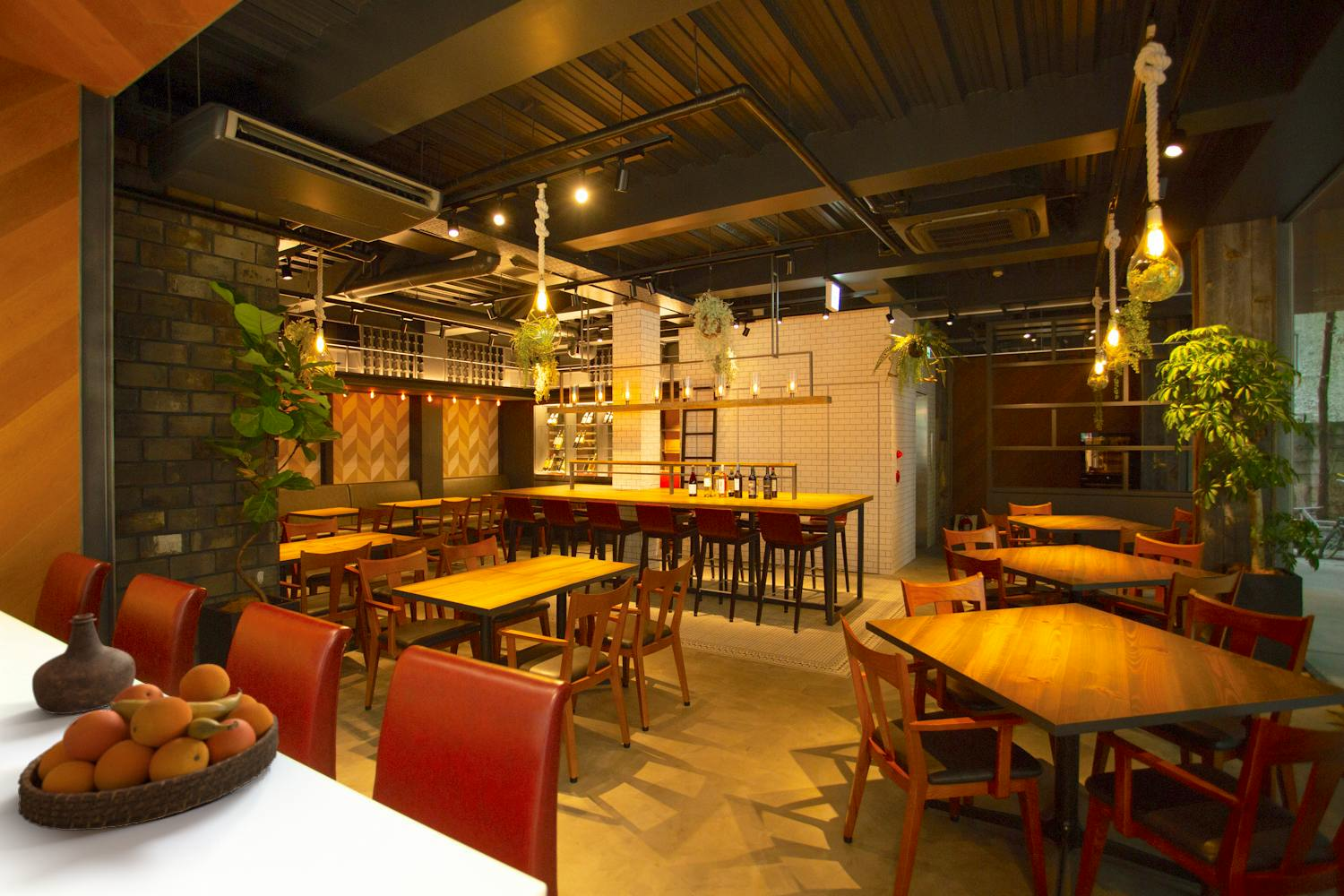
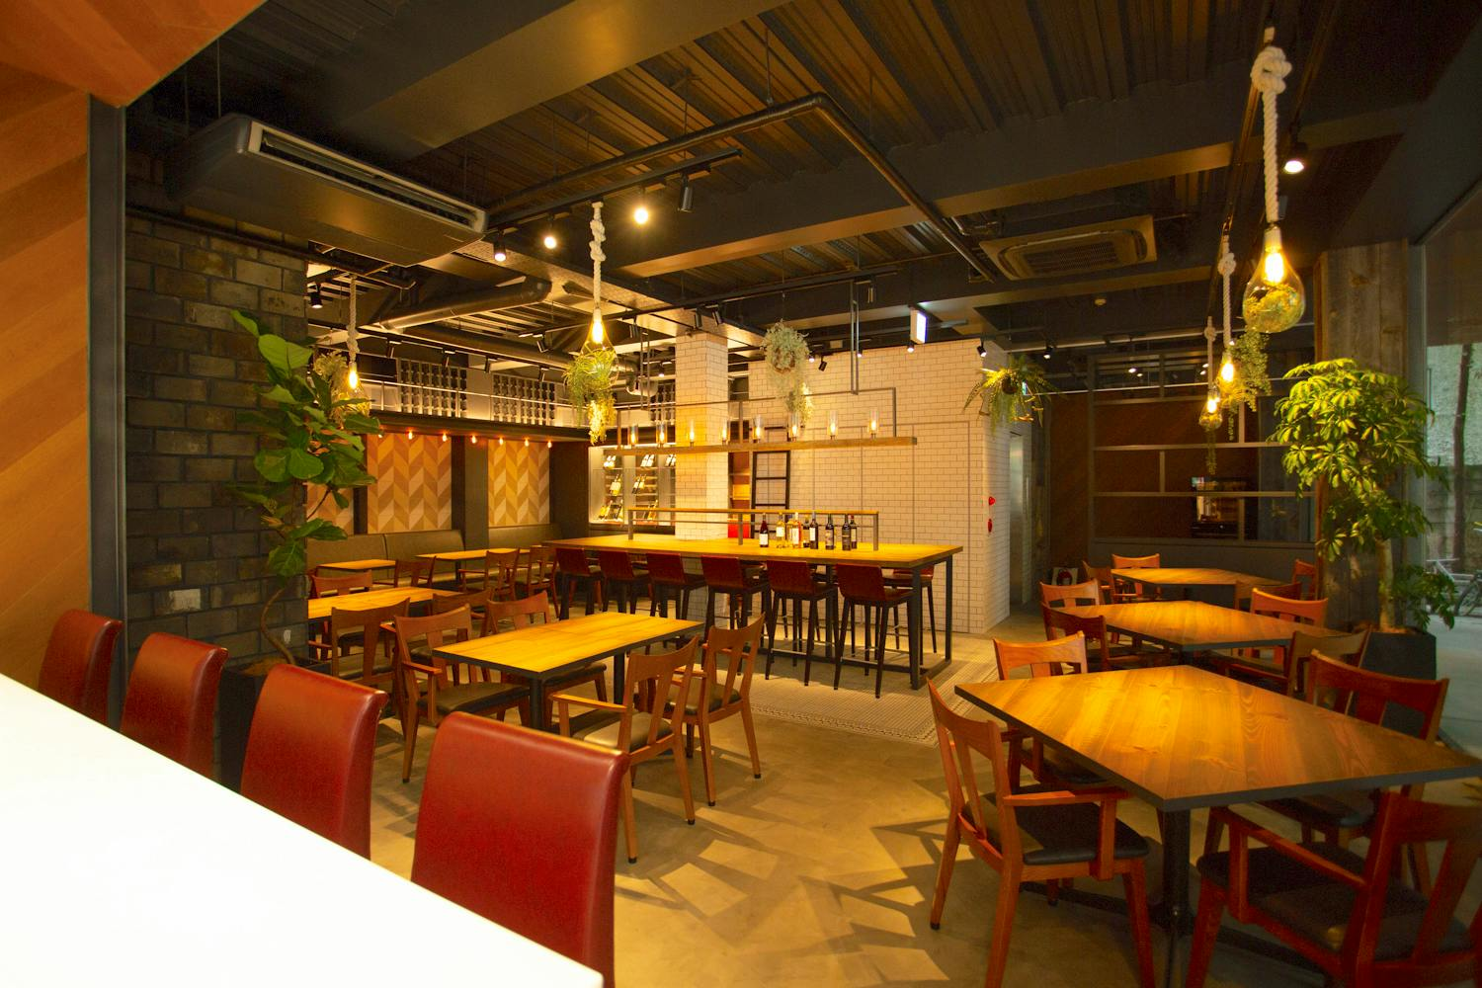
- fruit bowl [17,663,280,831]
- bottle [31,612,136,715]
